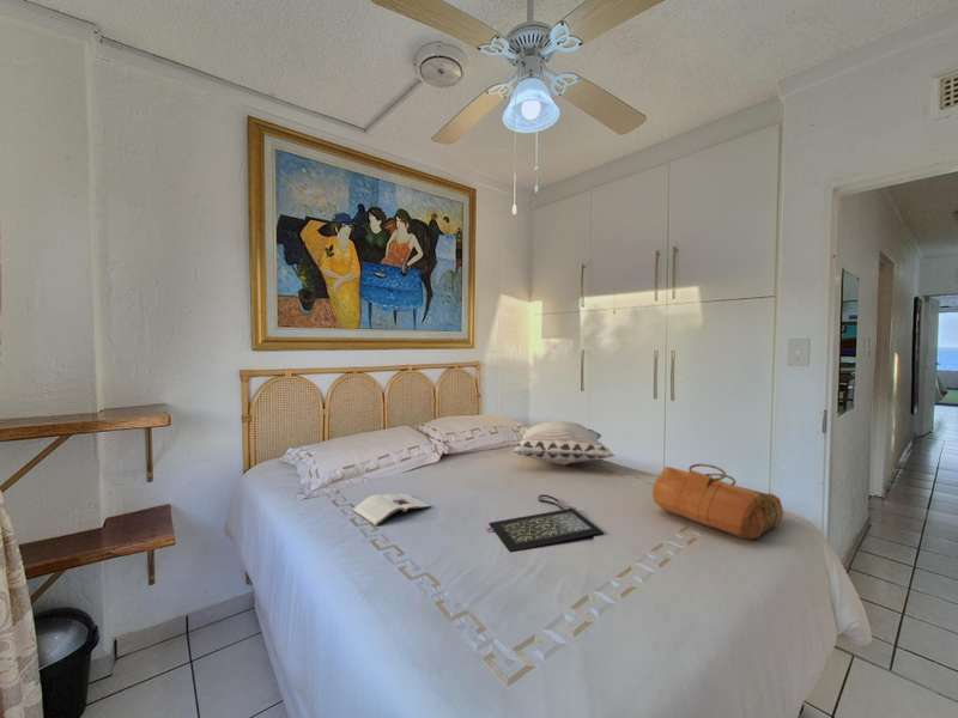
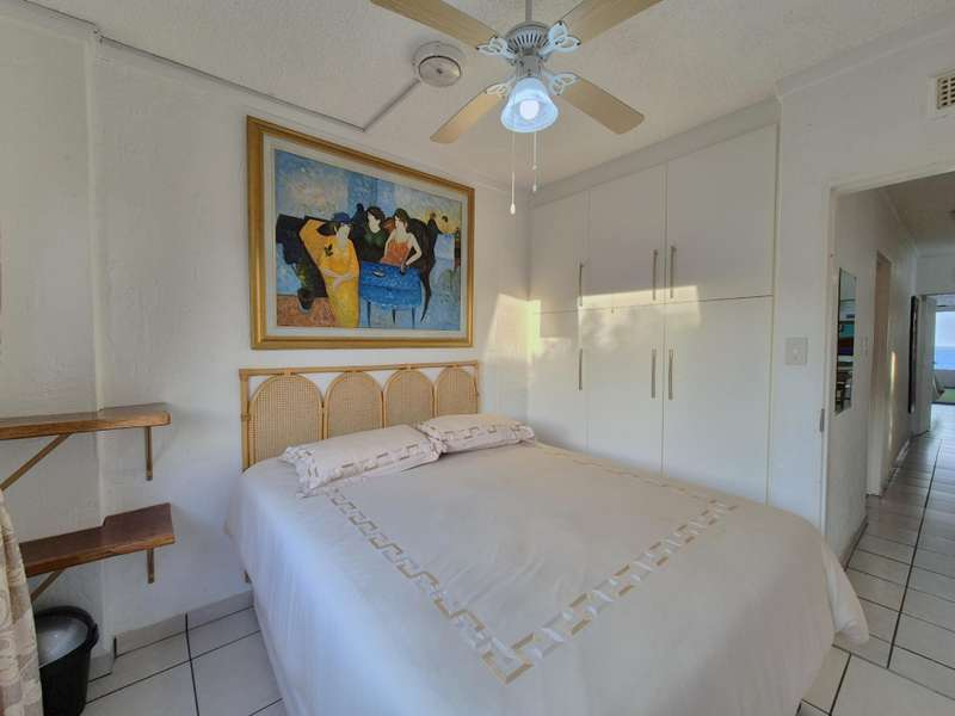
- decorative pillow [510,419,616,467]
- magazine [352,493,431,527]
- clutch bag [484,493,605,553]
- handbag [651,463,784,541]
